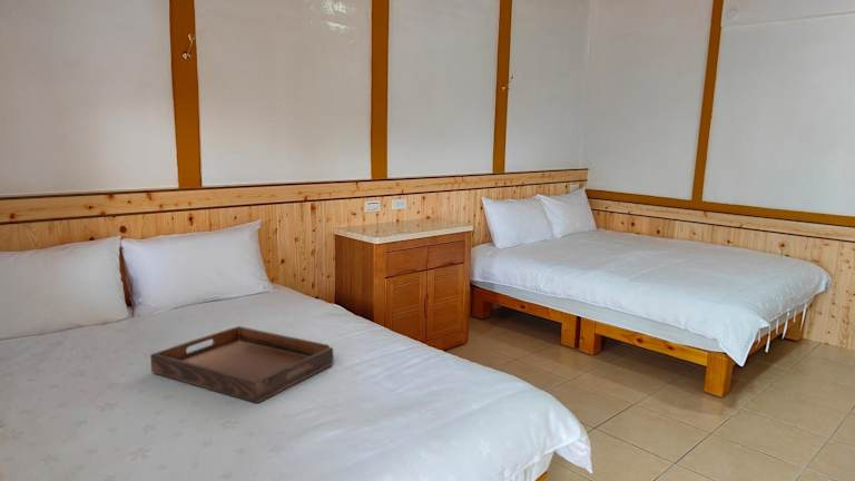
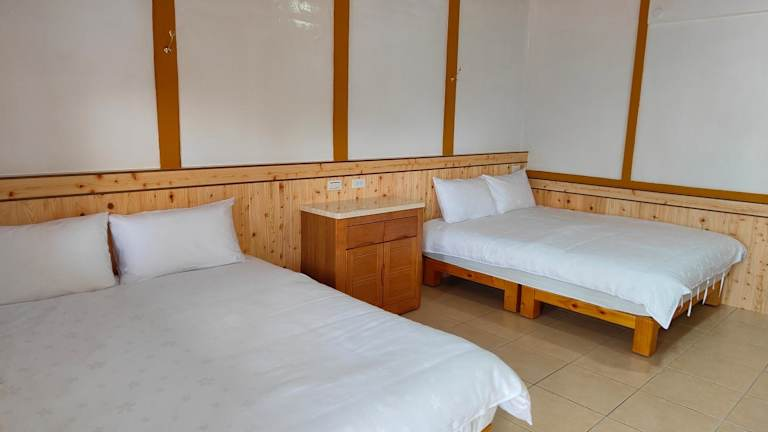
- serving tray [149,325,334,404]
